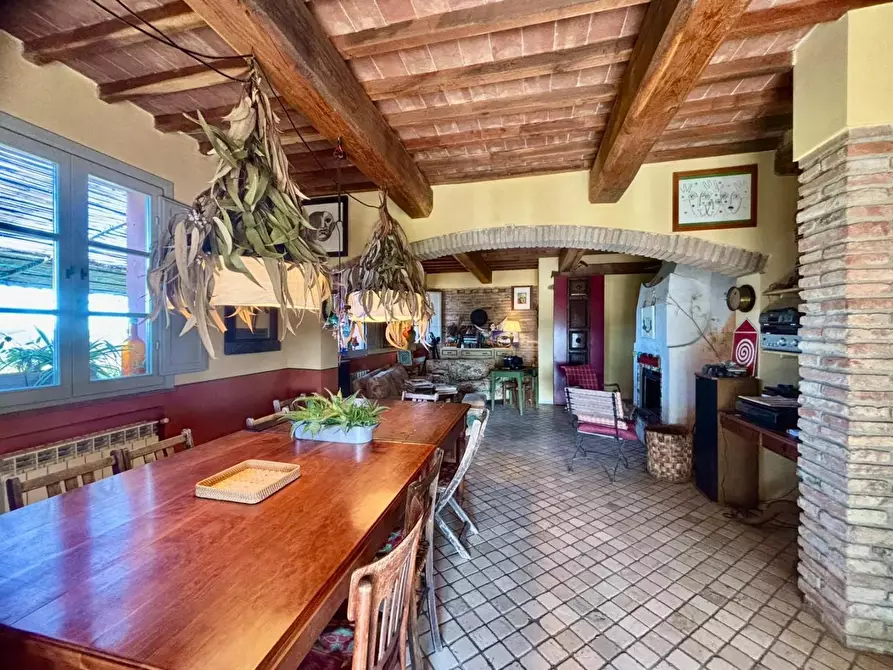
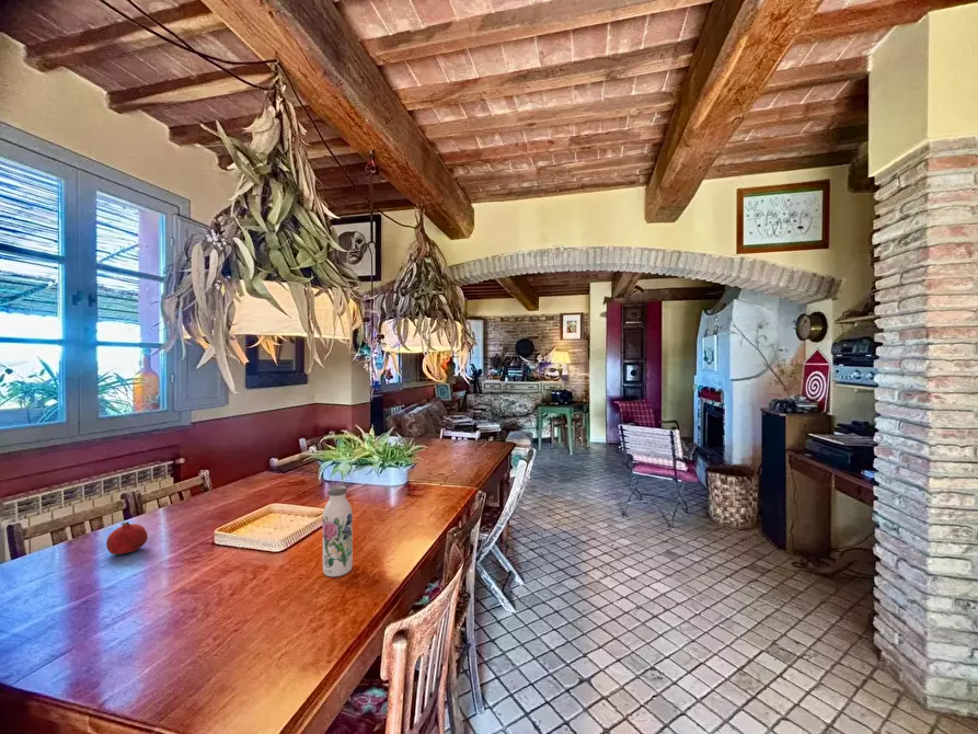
+ water bottle [322,484,354,577]
+ fruit [105,520,149,555]
